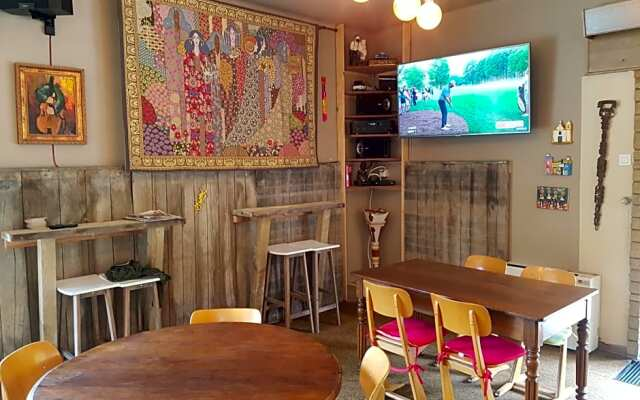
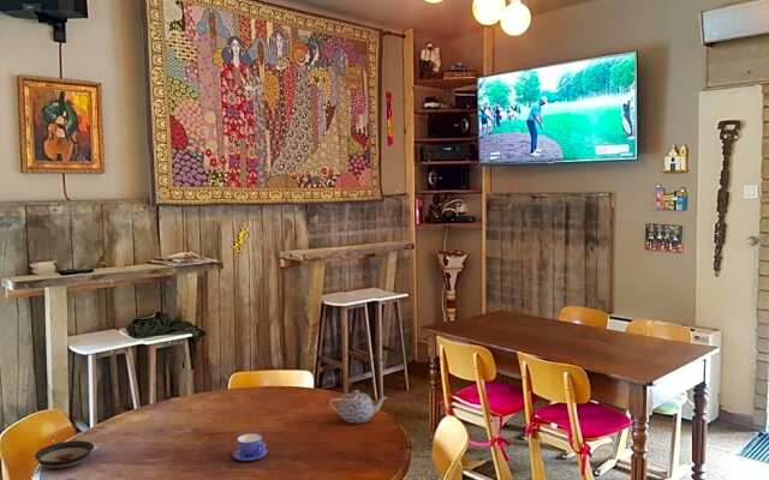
+ teapot [328,389,388,424]
+ saucer [34,439,95,469]
+ teacup [232,432,268,462]
